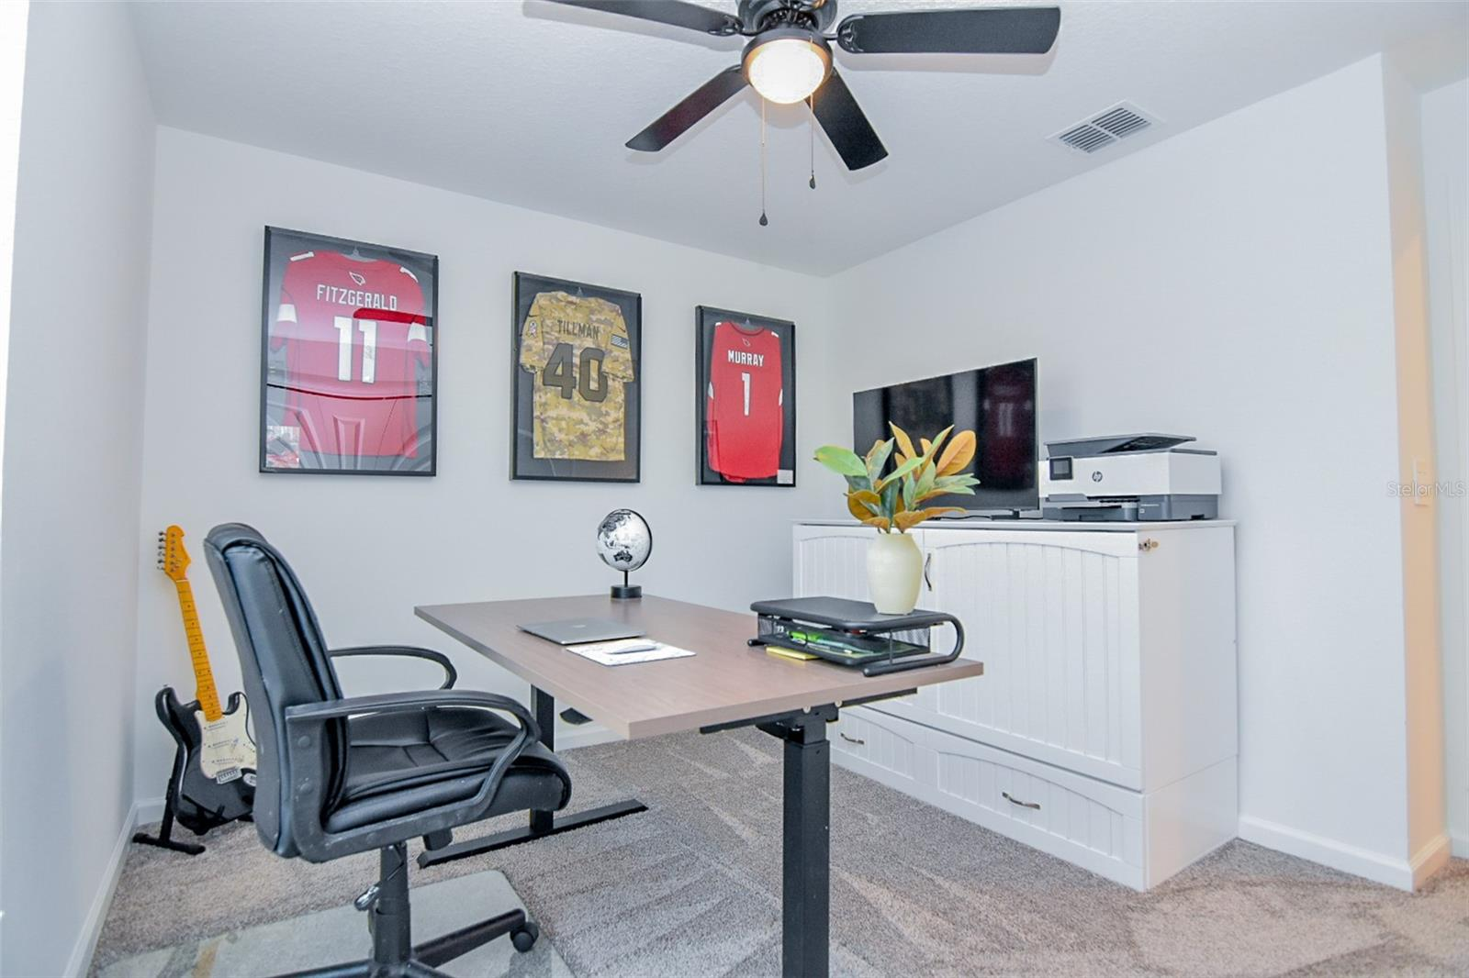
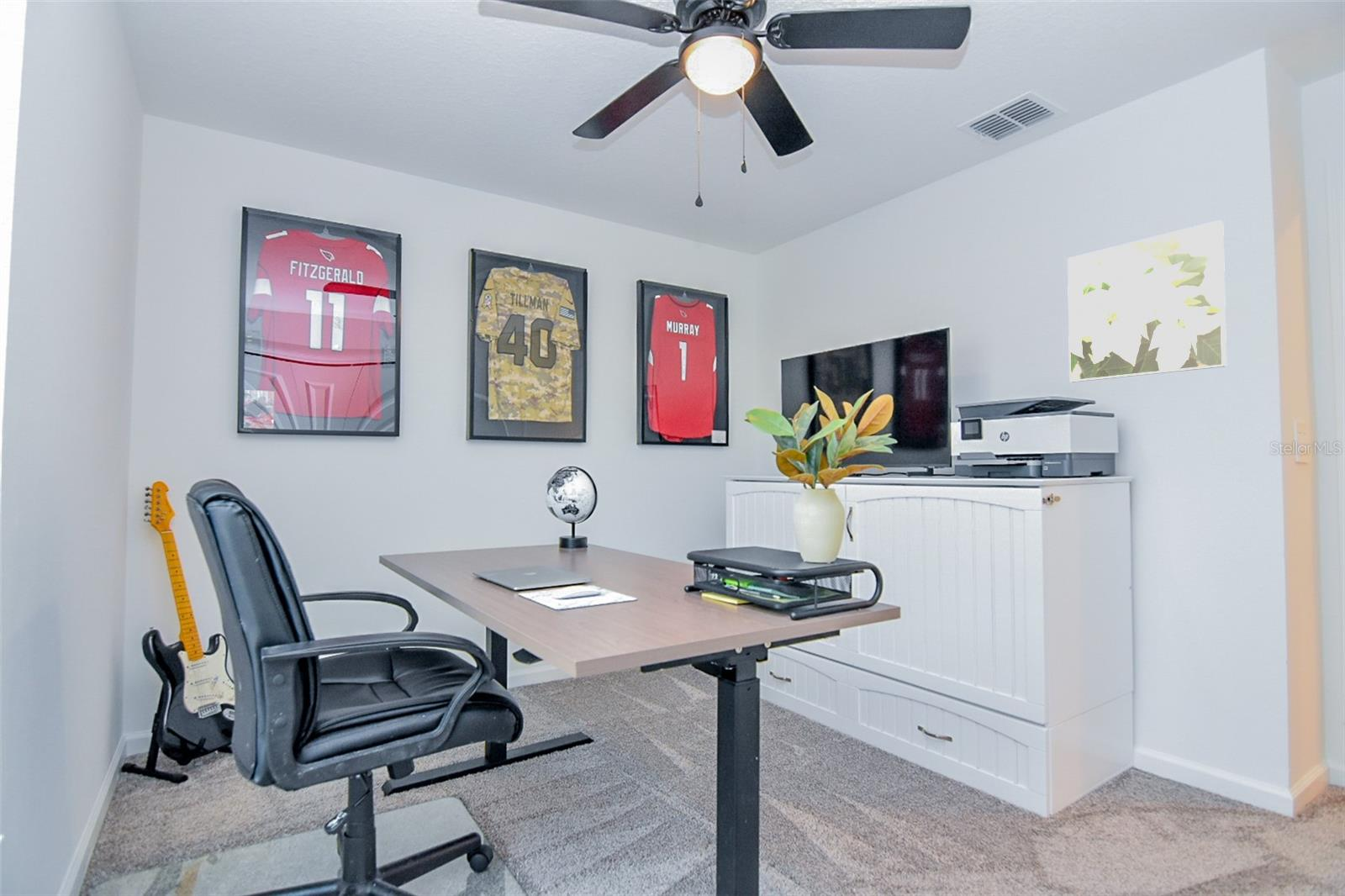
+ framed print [1067,219,1227,383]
